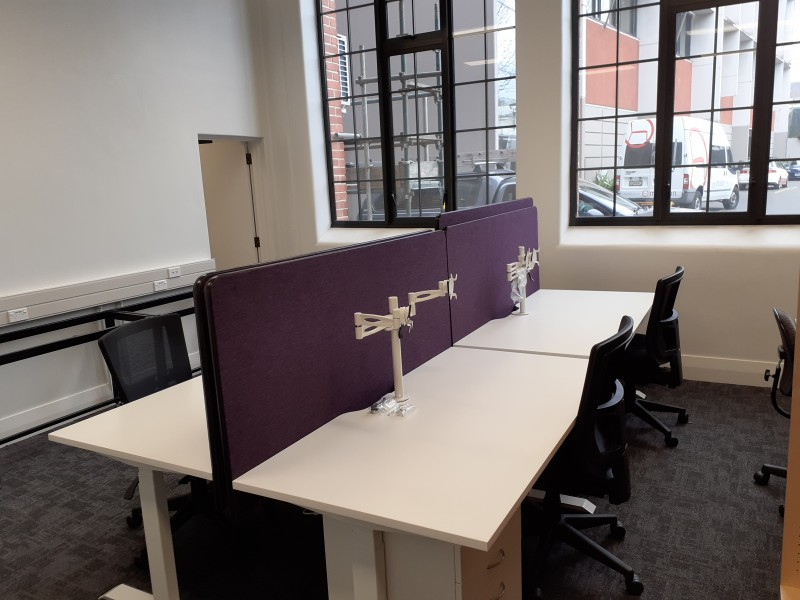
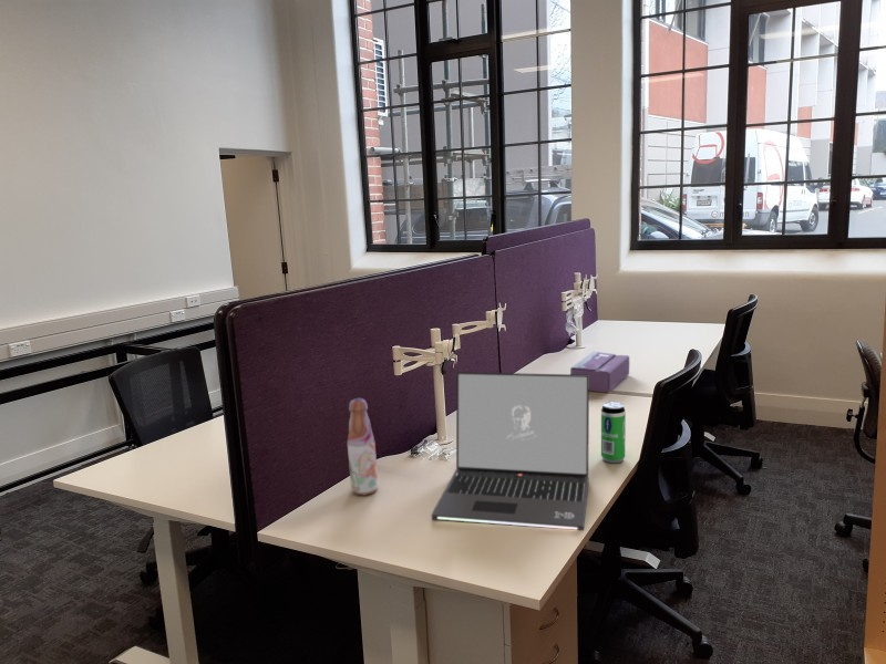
+ laptop [431,371,590,531]
+ tissue box [569,351,630,394]
+ beverage can [600,401,627,464]
+ bottle [347,397,379,497]
